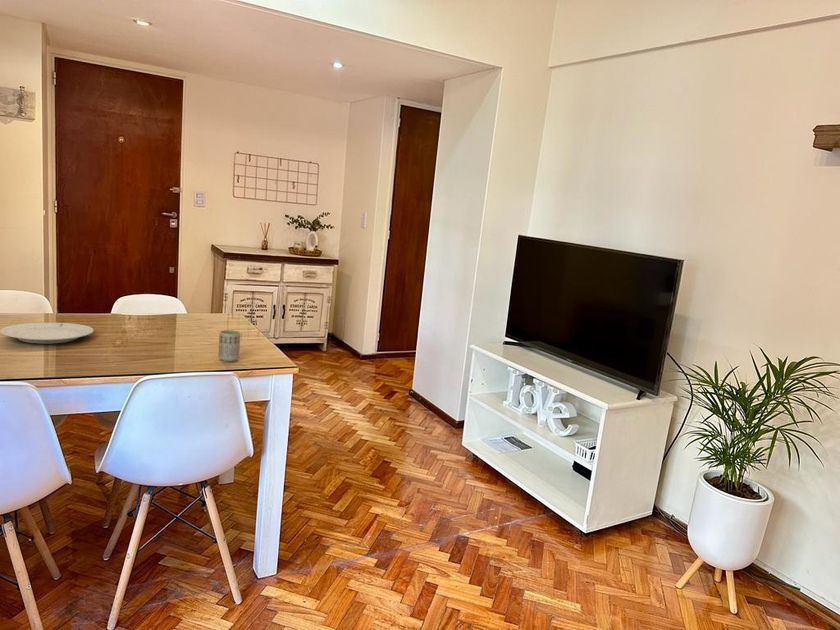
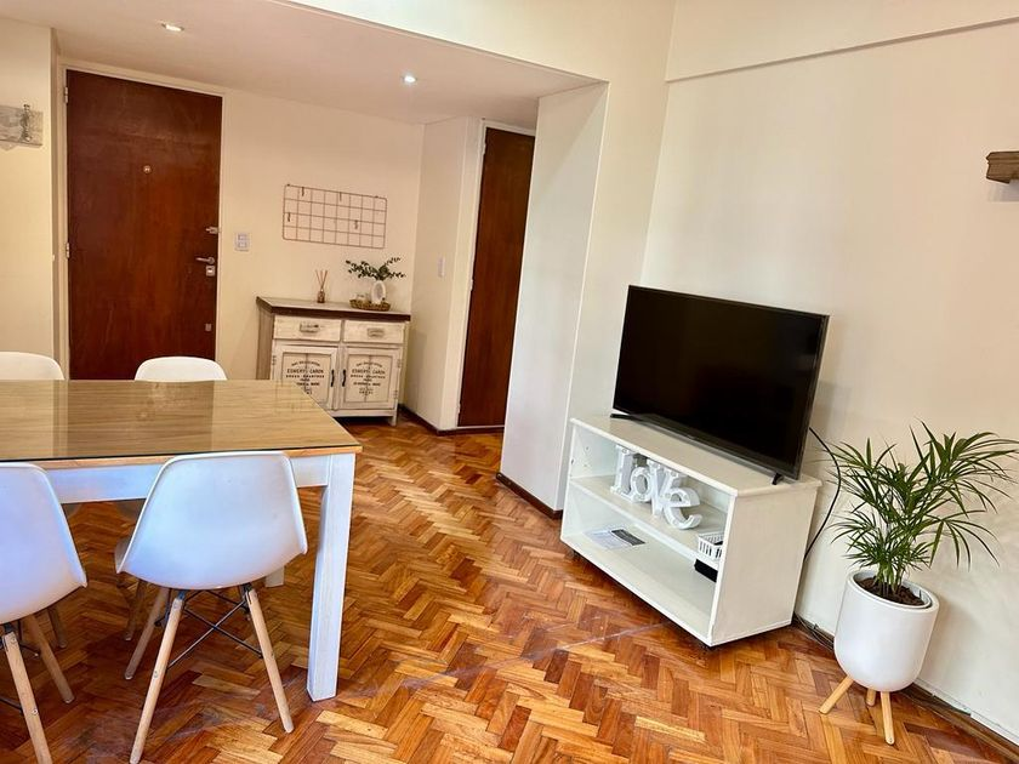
- cup [217,329,241,363]
- chinaware [0,322,94,345]
